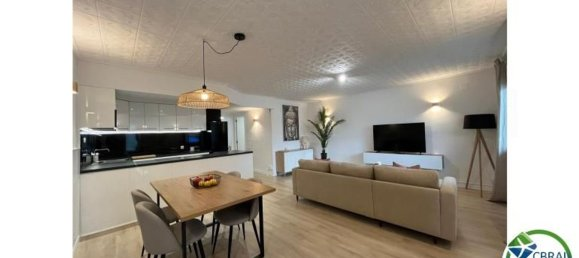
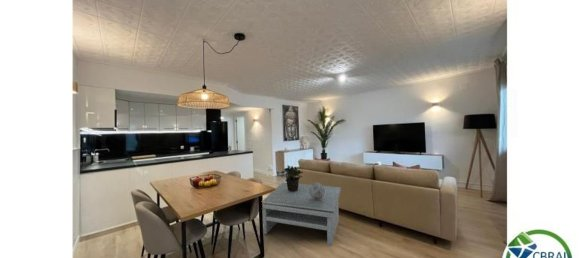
+ decorative sphere [309,182,325,199]
+ coffee table [262,181,342,247]
+ potted plant [280,164,304,191]
